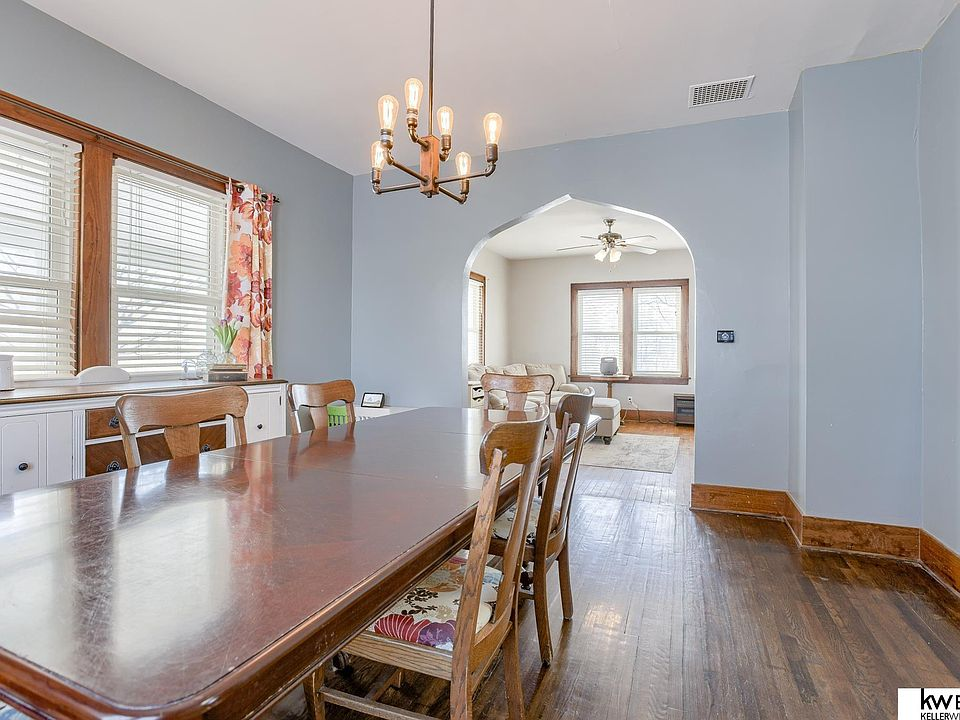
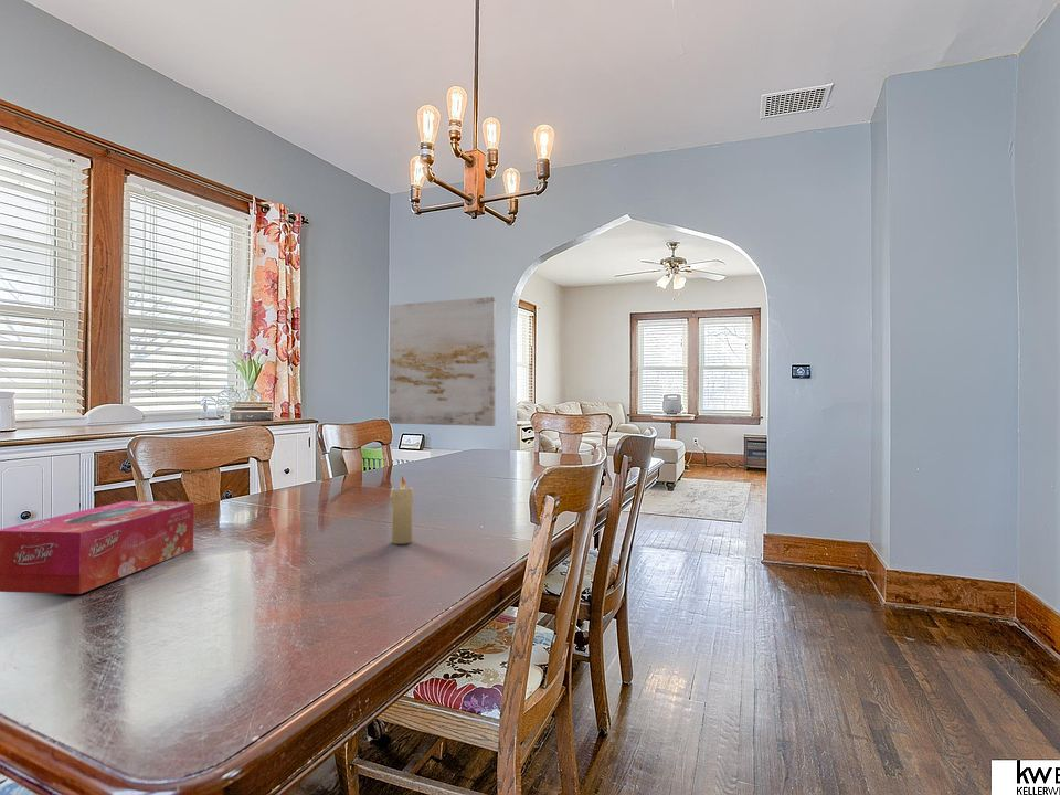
+ wall art [388,296,497,427]
+ candle [389,476,414,545]
+ tissue box [0,500,194,595]
